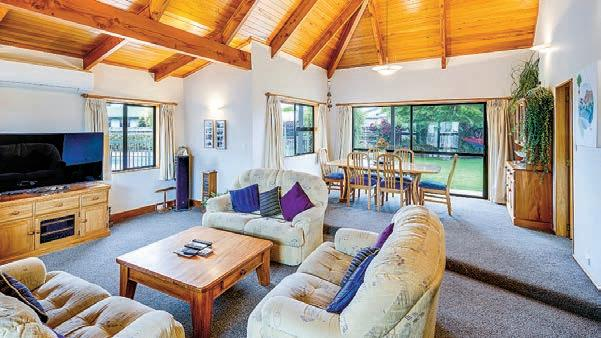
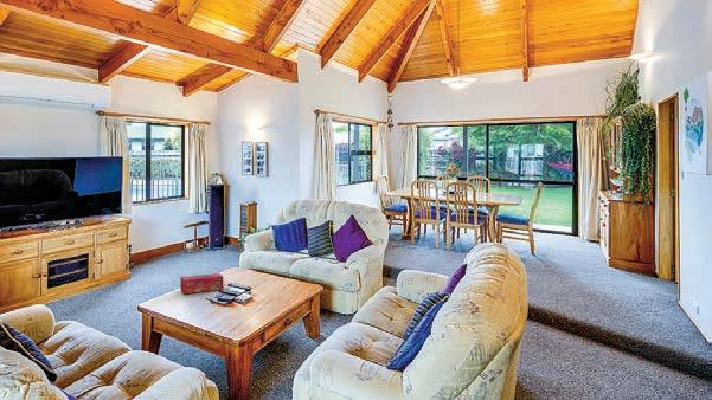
+ tissue box [179,272,224,295]
